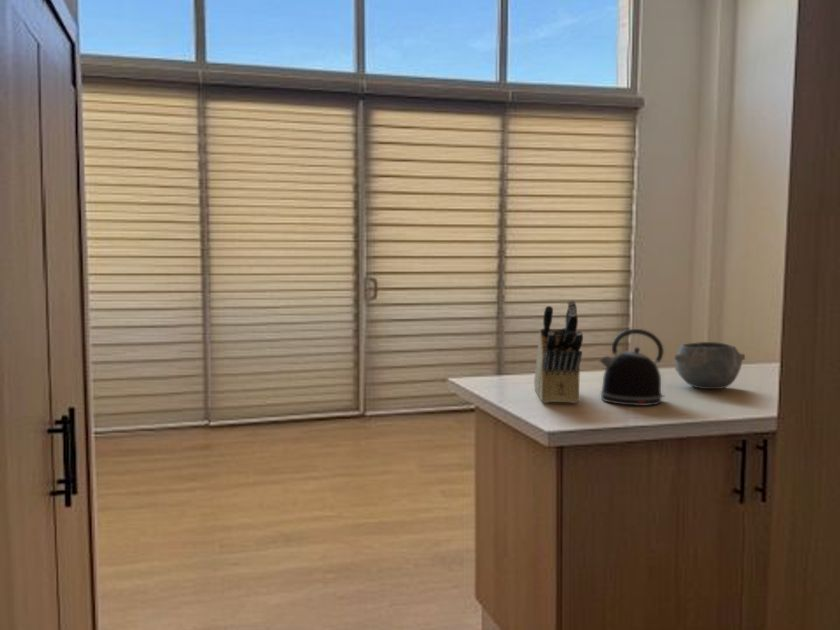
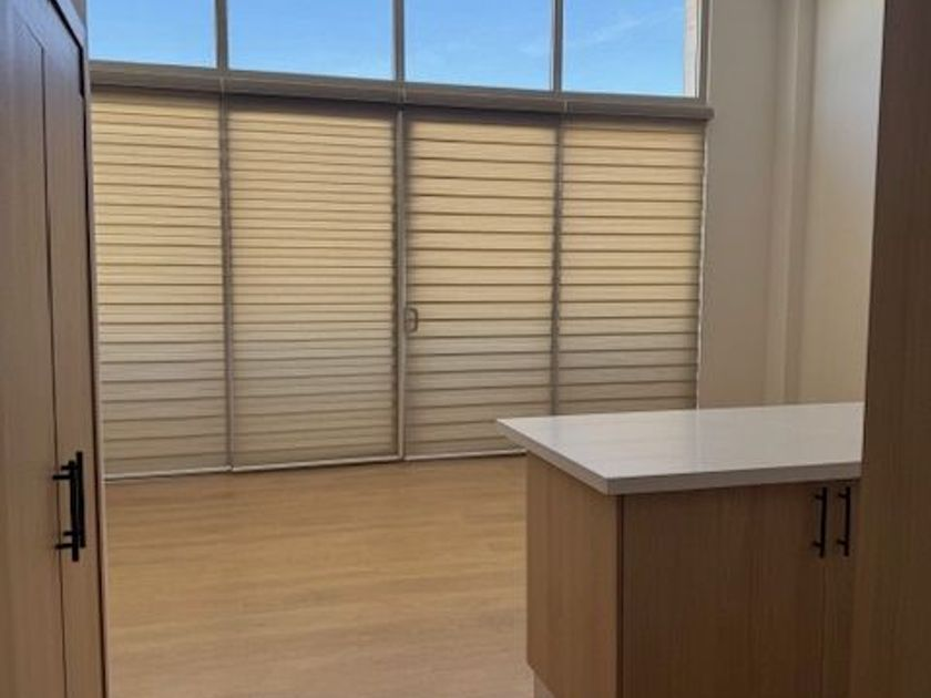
- kettle [598,328,666,407]
- knife block [533,299,584,404]
- bowl [673,341,746,390]
